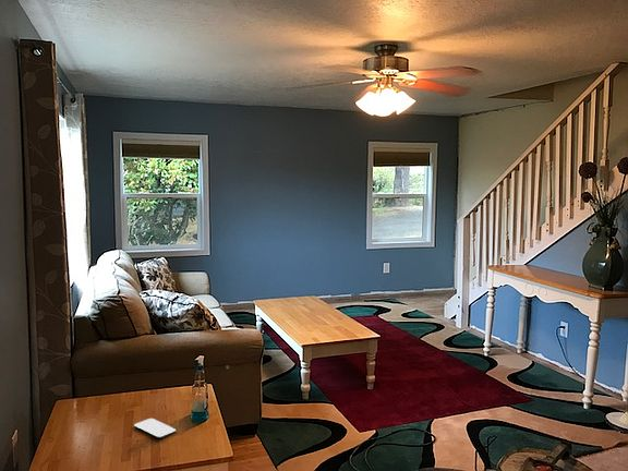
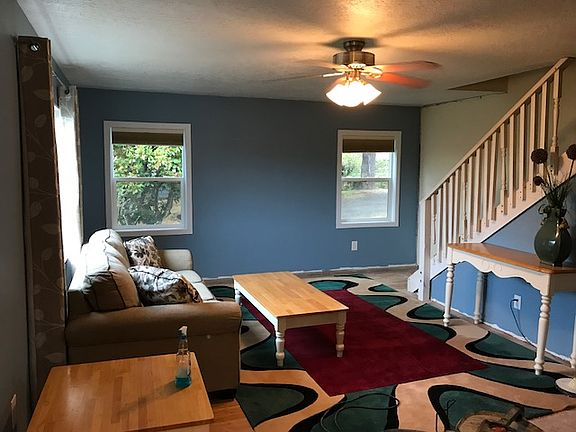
- smartphone [133,418,178,439]
